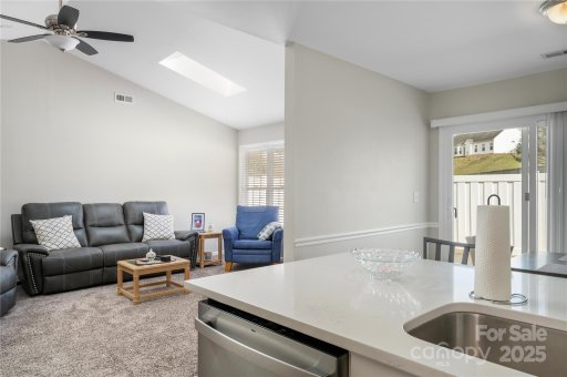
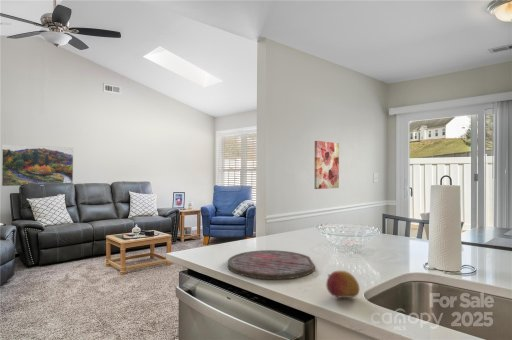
+ cutting board [227,249,316,280]
+ wall art [313,140,340,190]
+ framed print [1,143,74,187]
+ fruit [325,269,361,298]
